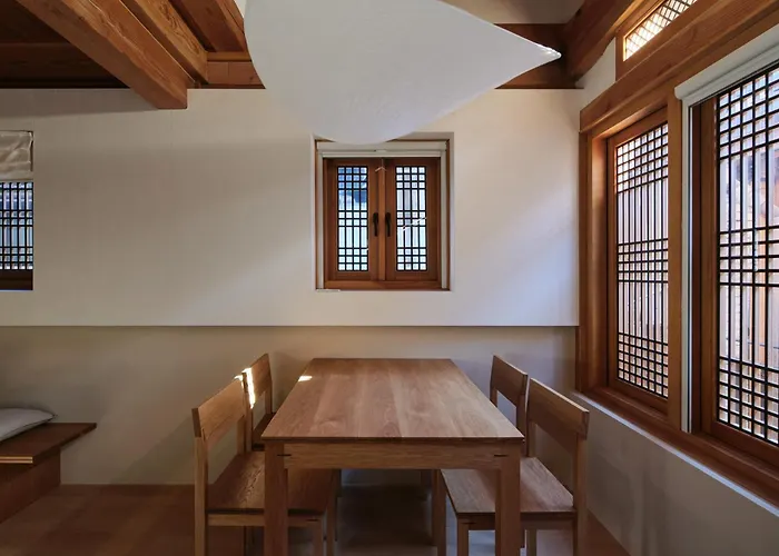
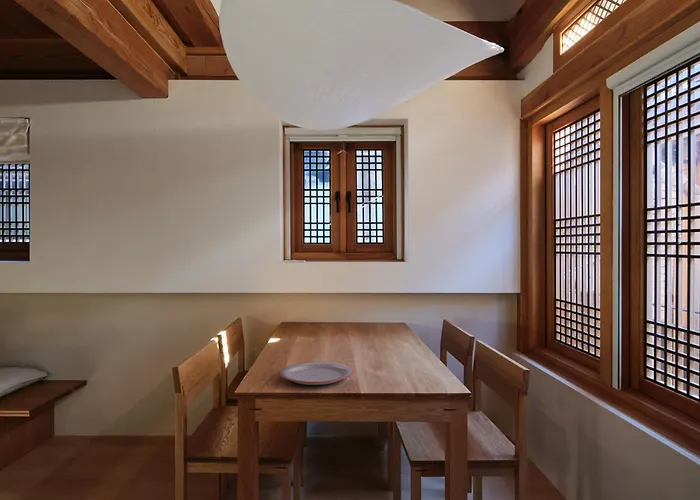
+ plate [279,361,354,386]
